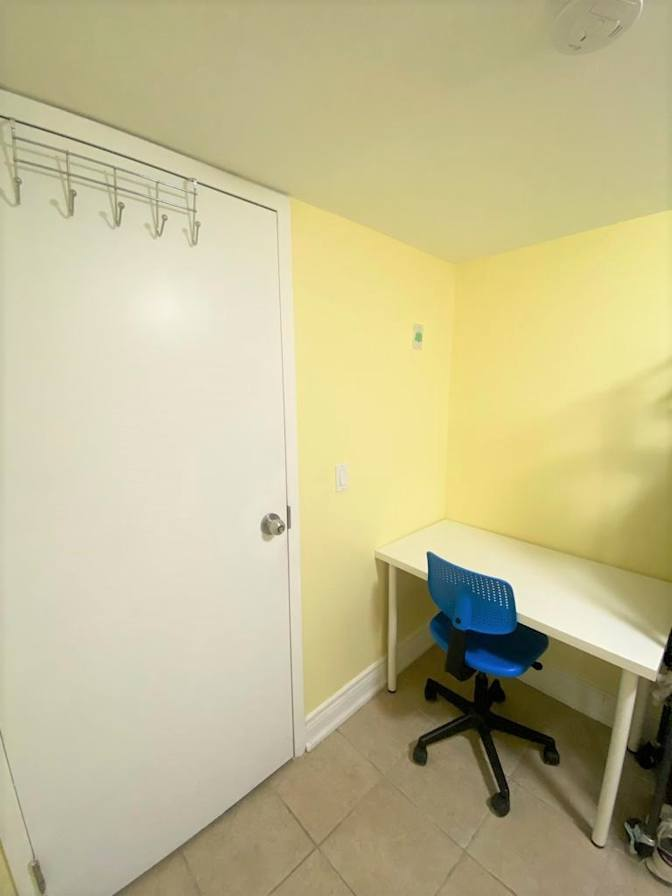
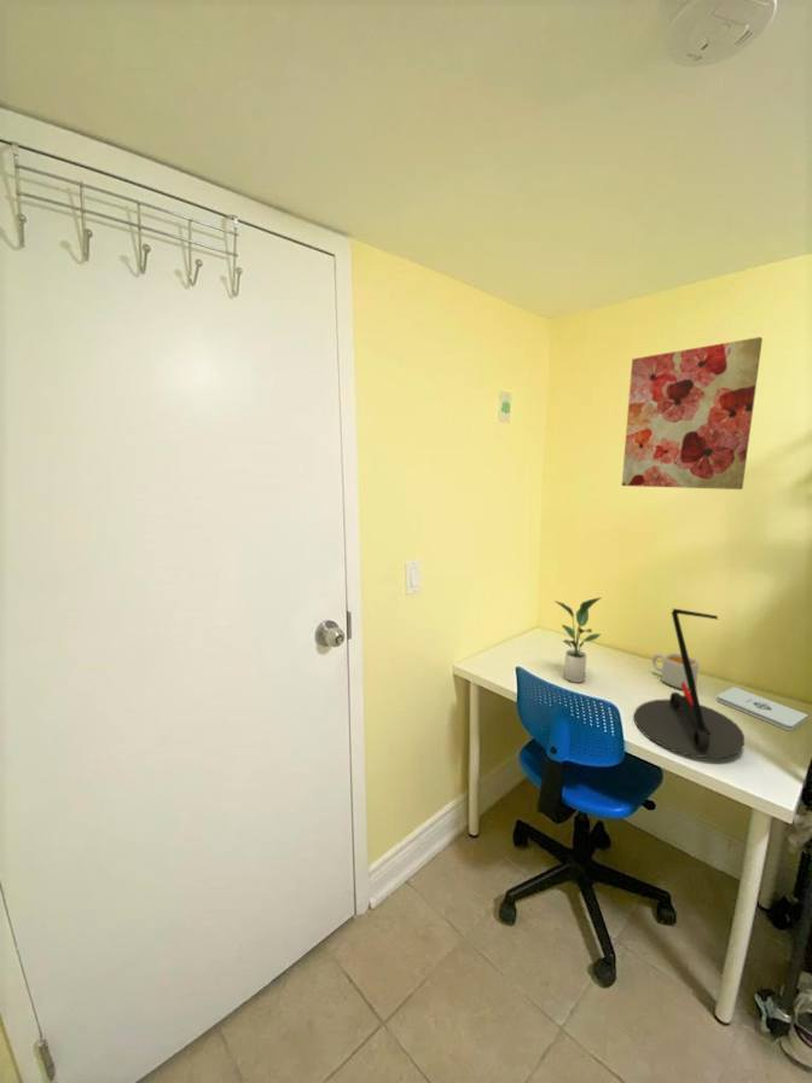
+ desk lamp [633,607,746,759]
+ potted plant [553,596,603,684]
+ notepad [715,685,810,732]
+ wall art [621,336,764,491]
+ mug [651,651,700,690]
